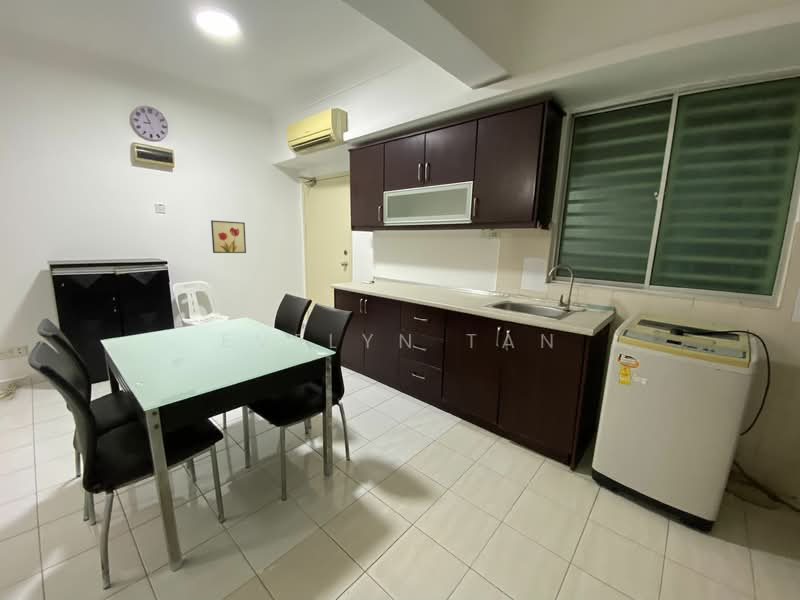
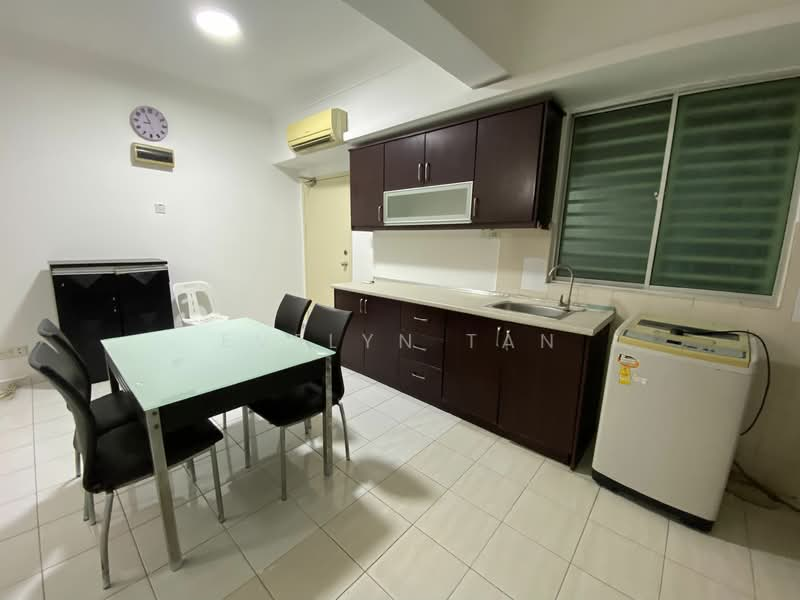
- wall art [210,219,247,254]
